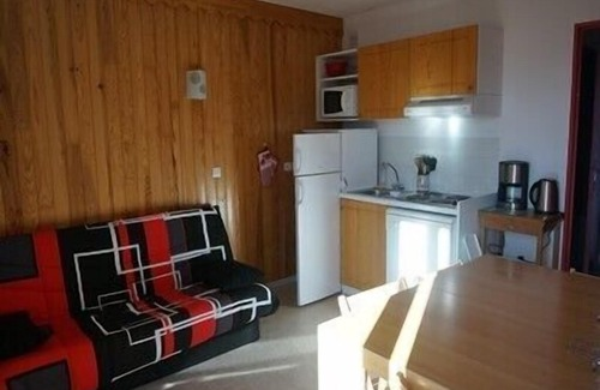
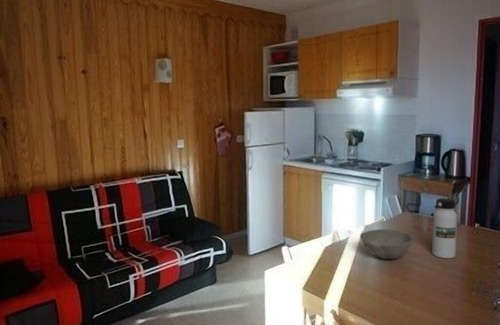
+ water bottle [431,197,458,259]
+ bowl [359,228,414,260]
